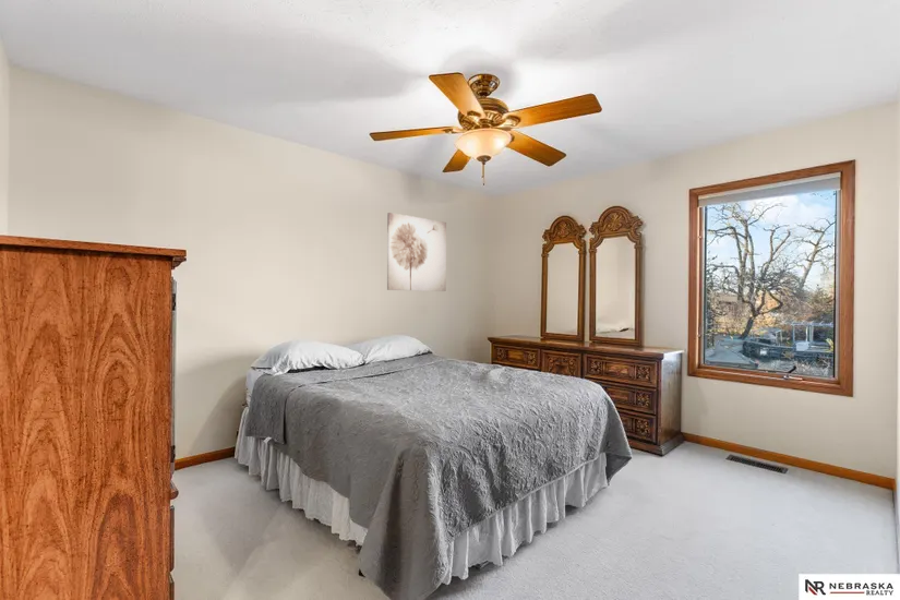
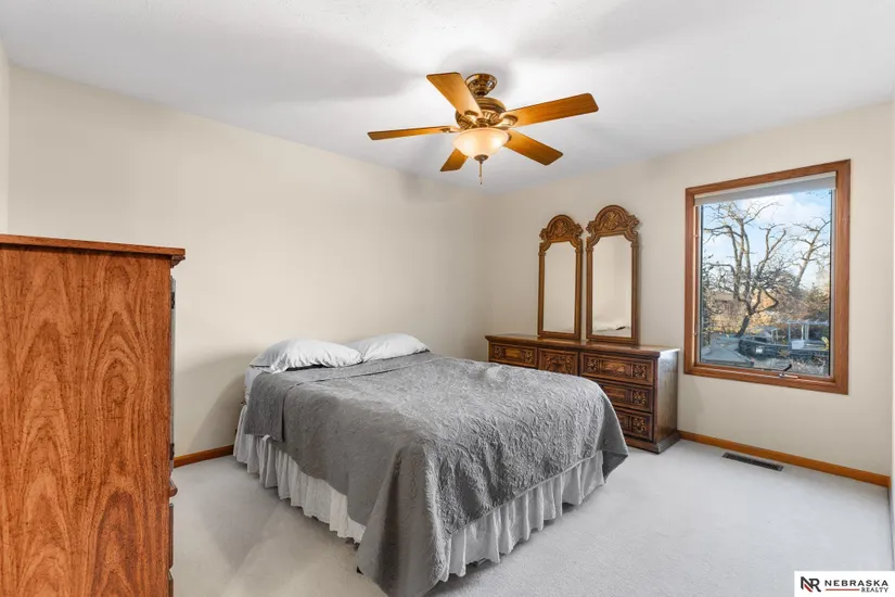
- wall art [386,212,447,292]
